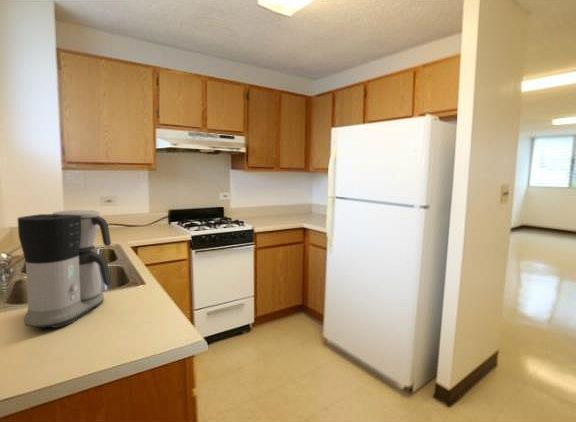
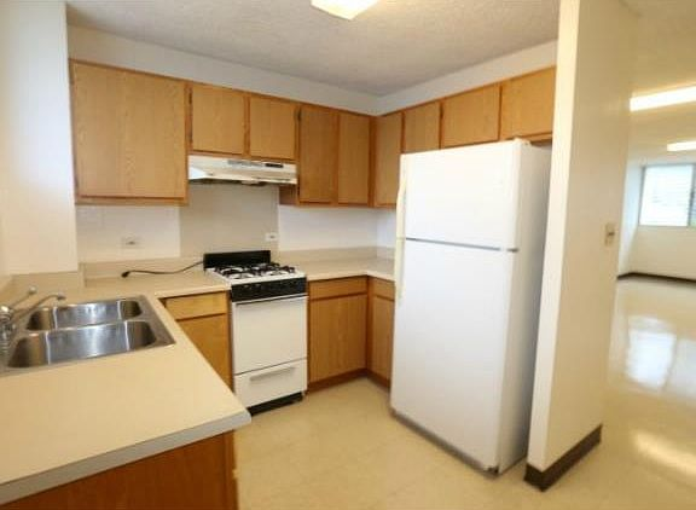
- coffee maker [16,209,112,329]
